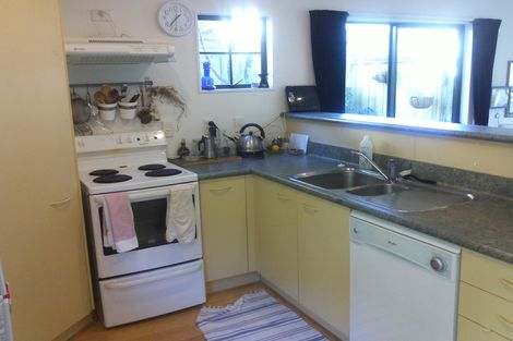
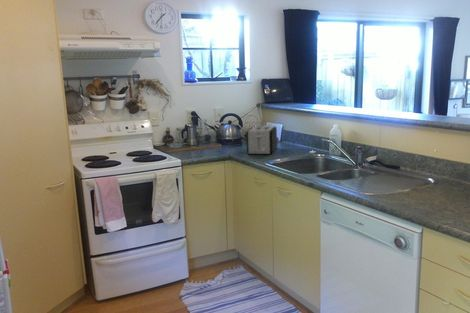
+ toaster [245,125,278,155]
